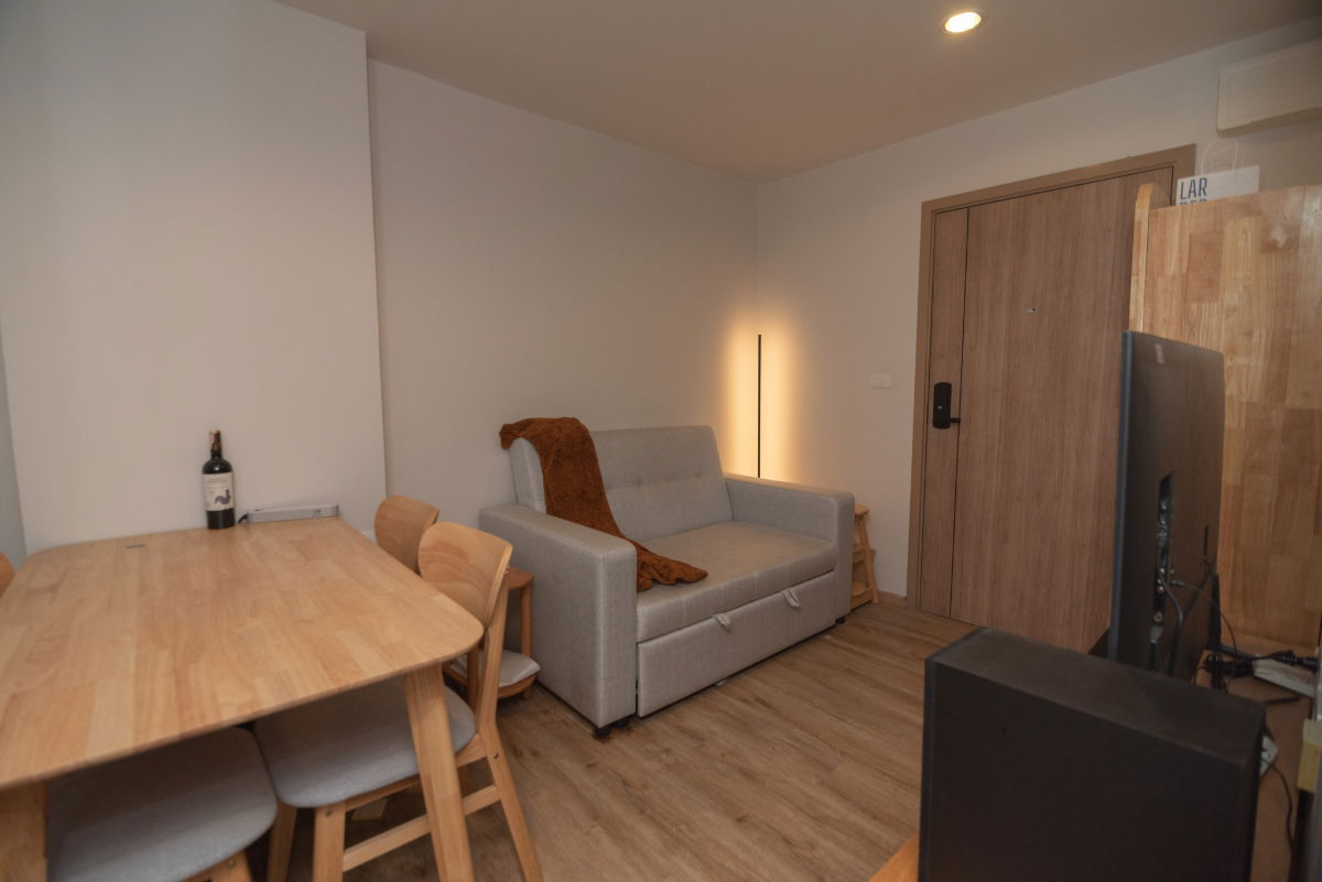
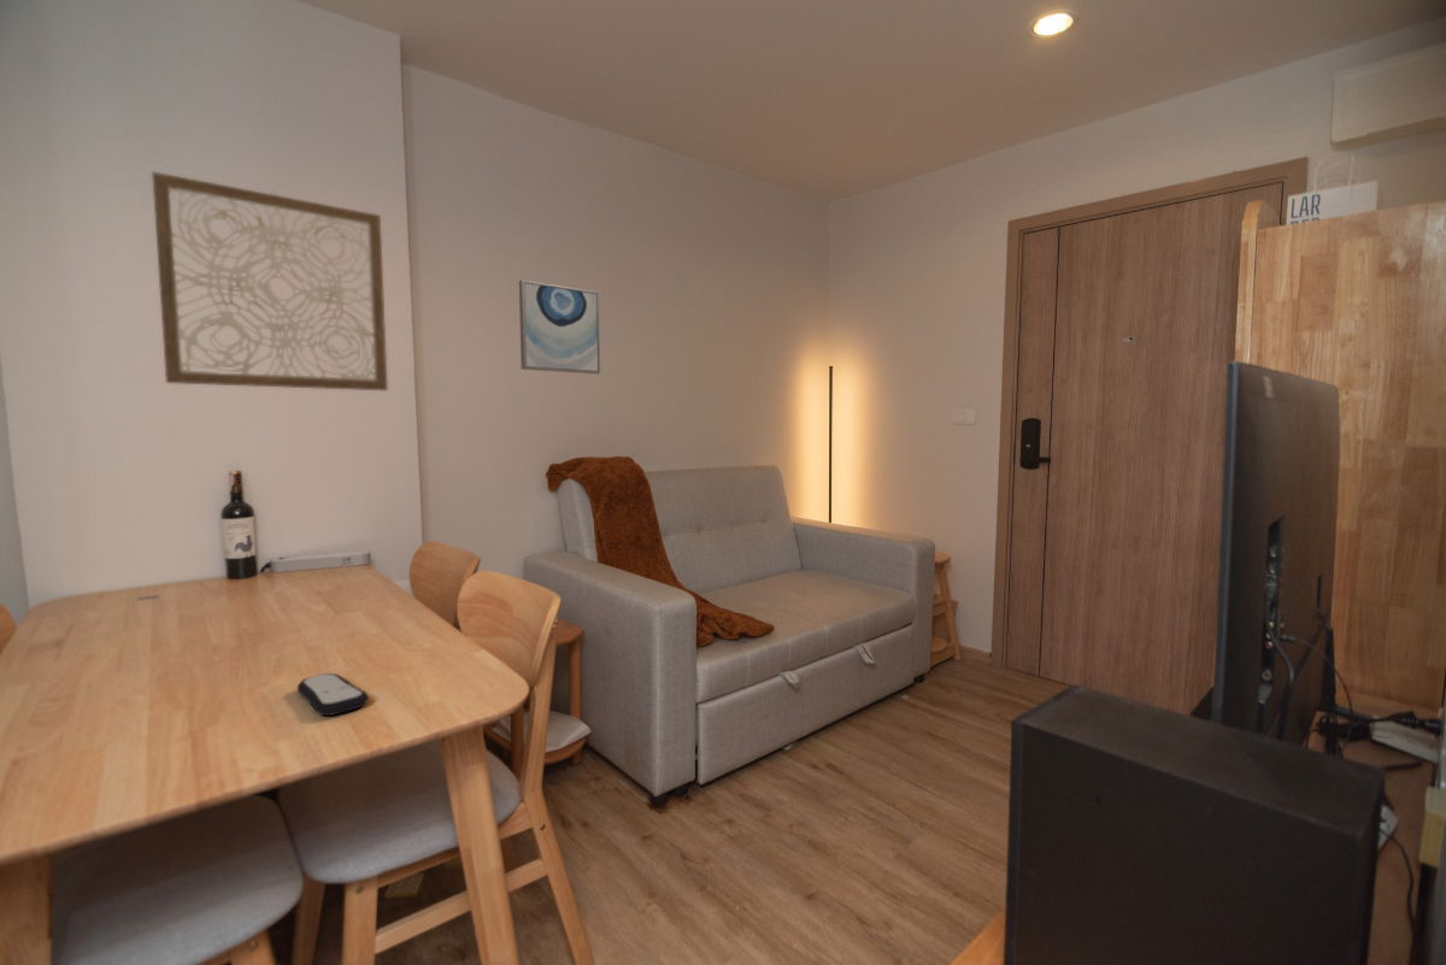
+ wall art [151,171,389,392]
+ remote control [296,672,370,717]
+ wall art [518,280,601,375]
